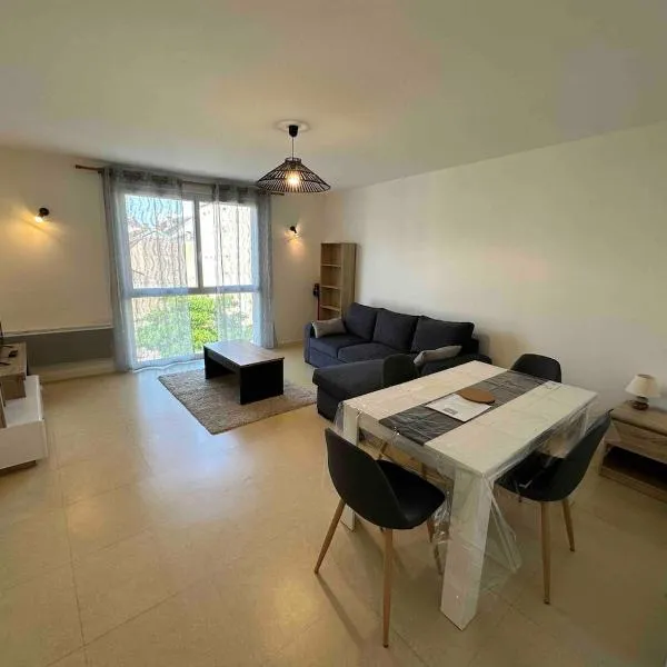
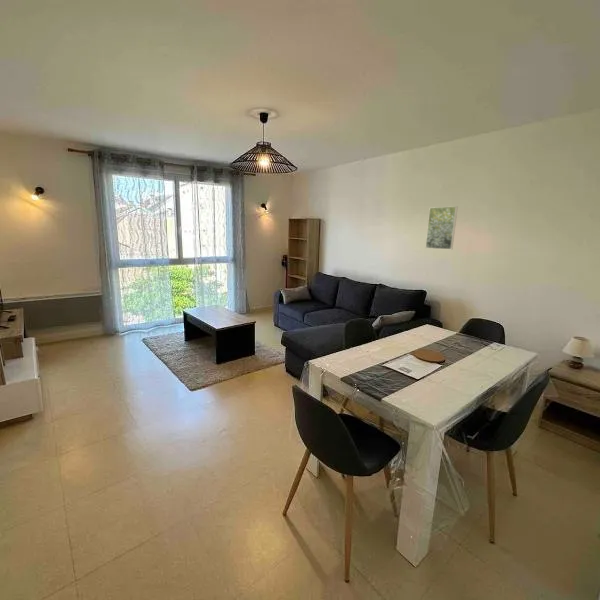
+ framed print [425,205,459,250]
